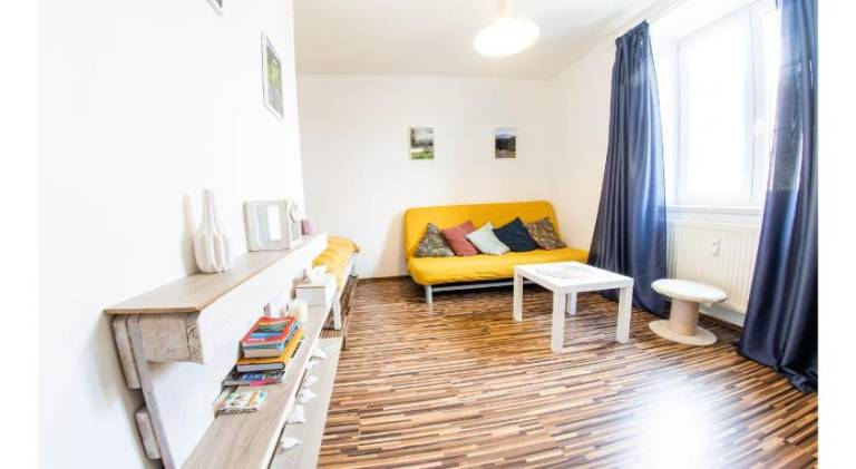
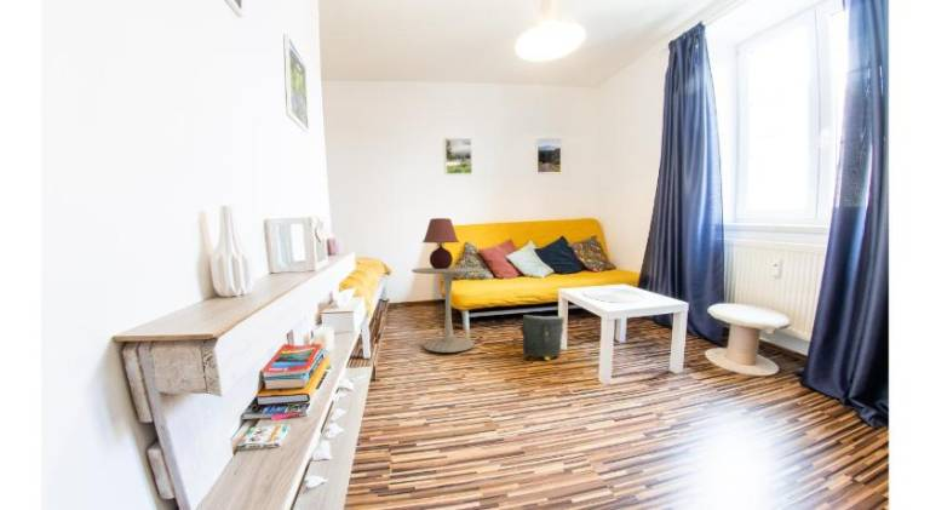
+ table lamp [421,217,461,269]
+ side table [411,267,484,354]
+ bag [518,314,566,362]
